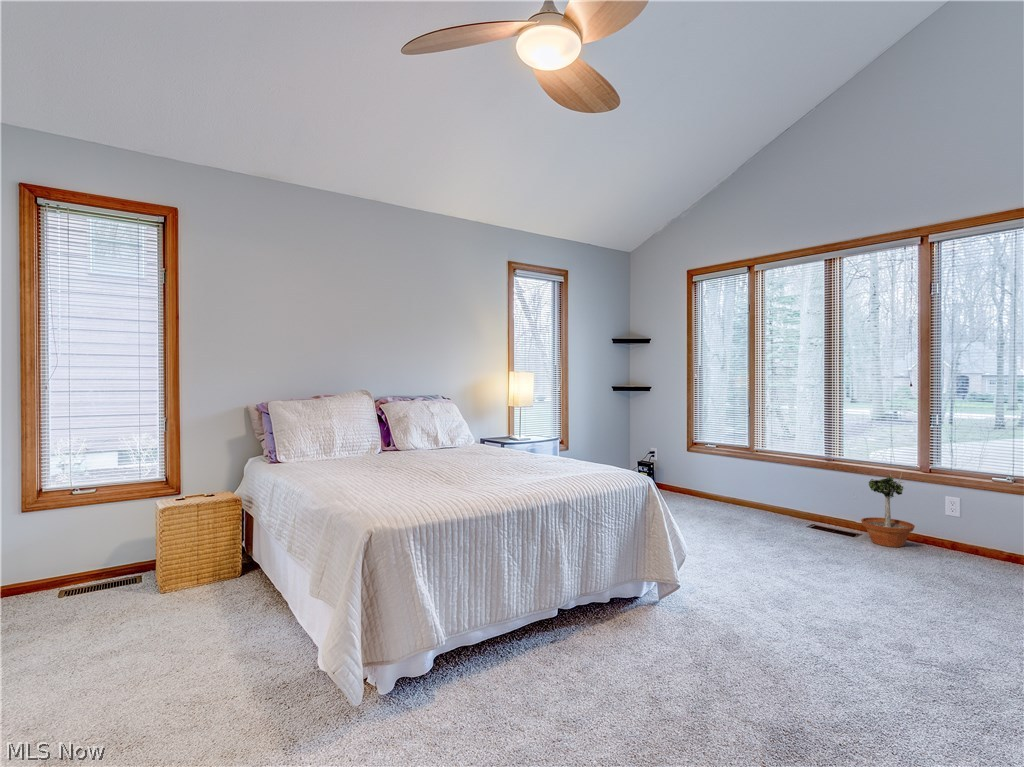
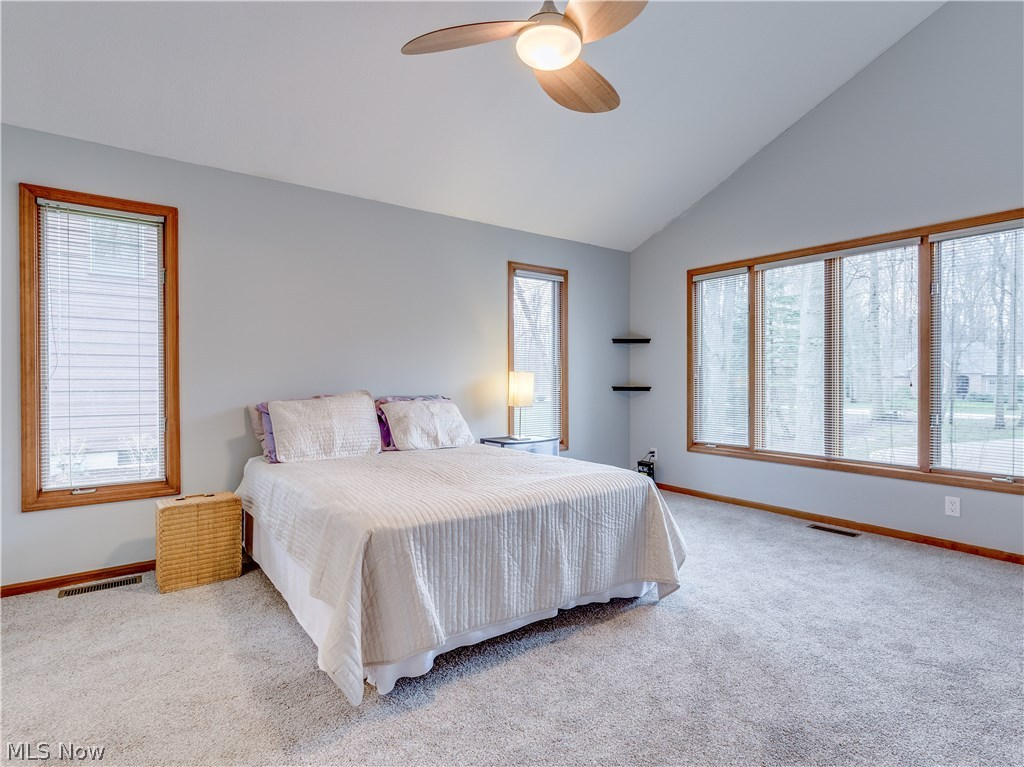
- potted tree [860,472,916,548]
